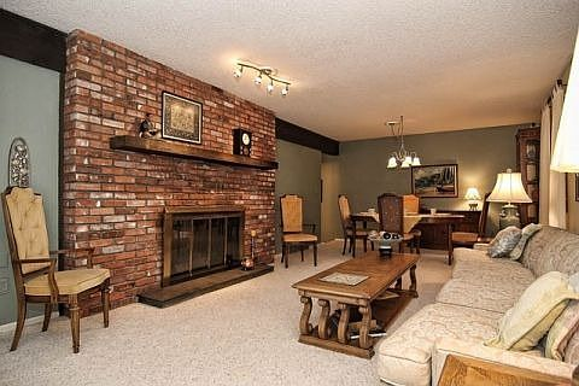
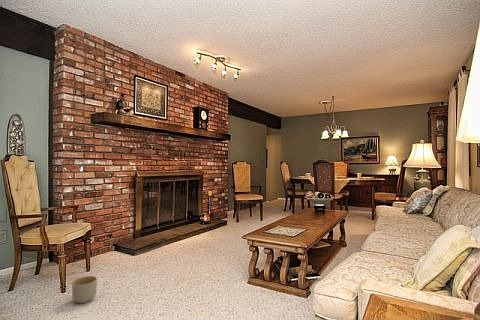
+ planter [71,275,98,304]
